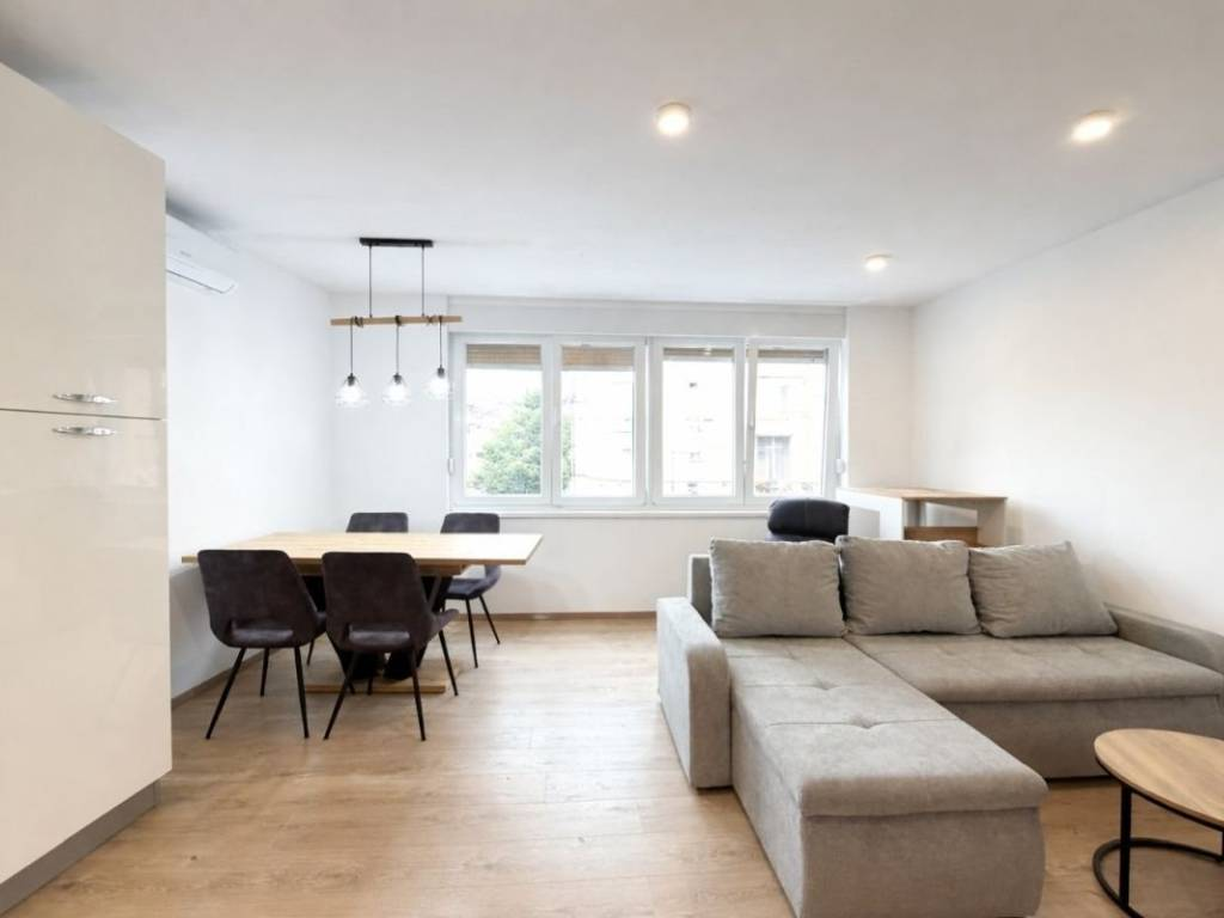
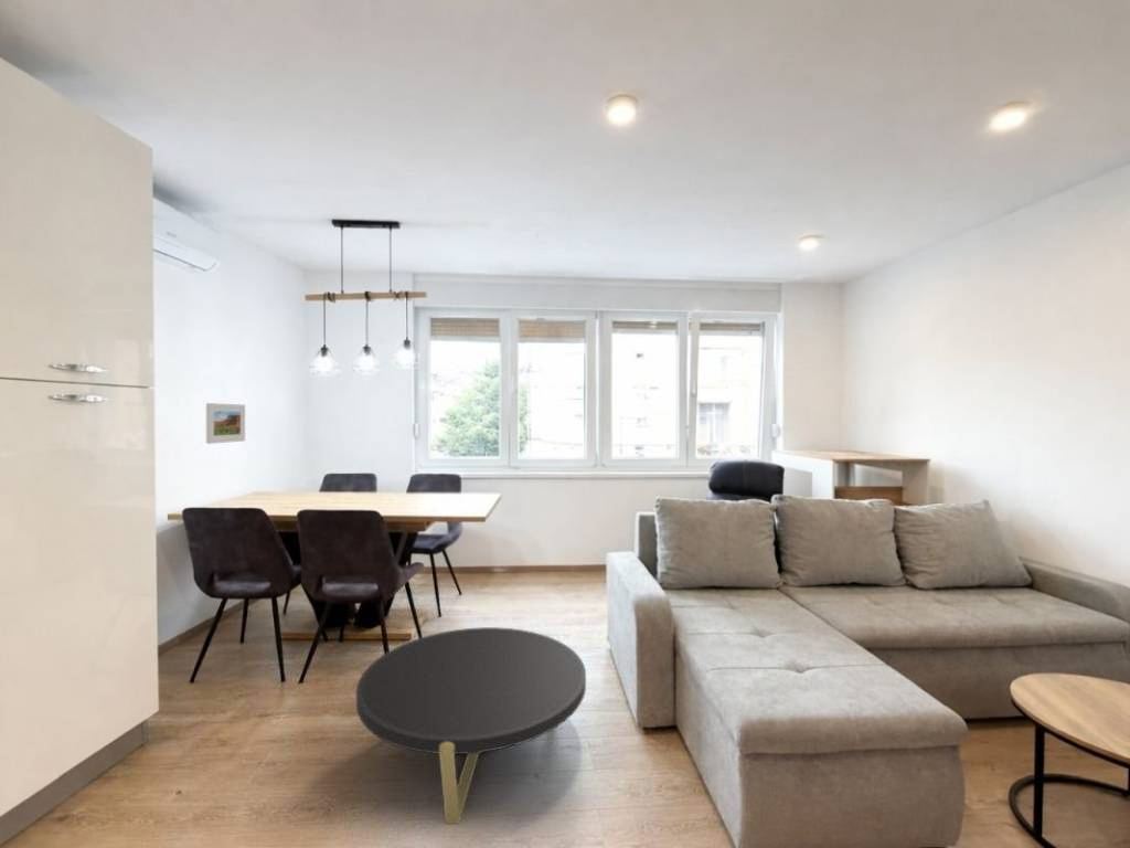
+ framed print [205,402,246,445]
+ coffee table [355,626,587,825]
